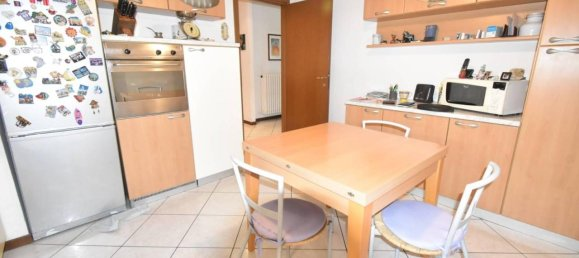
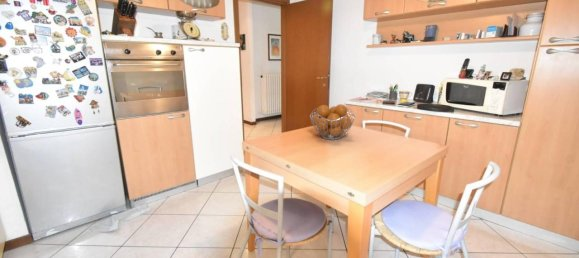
+ fruit basket [309,103,356,141]
